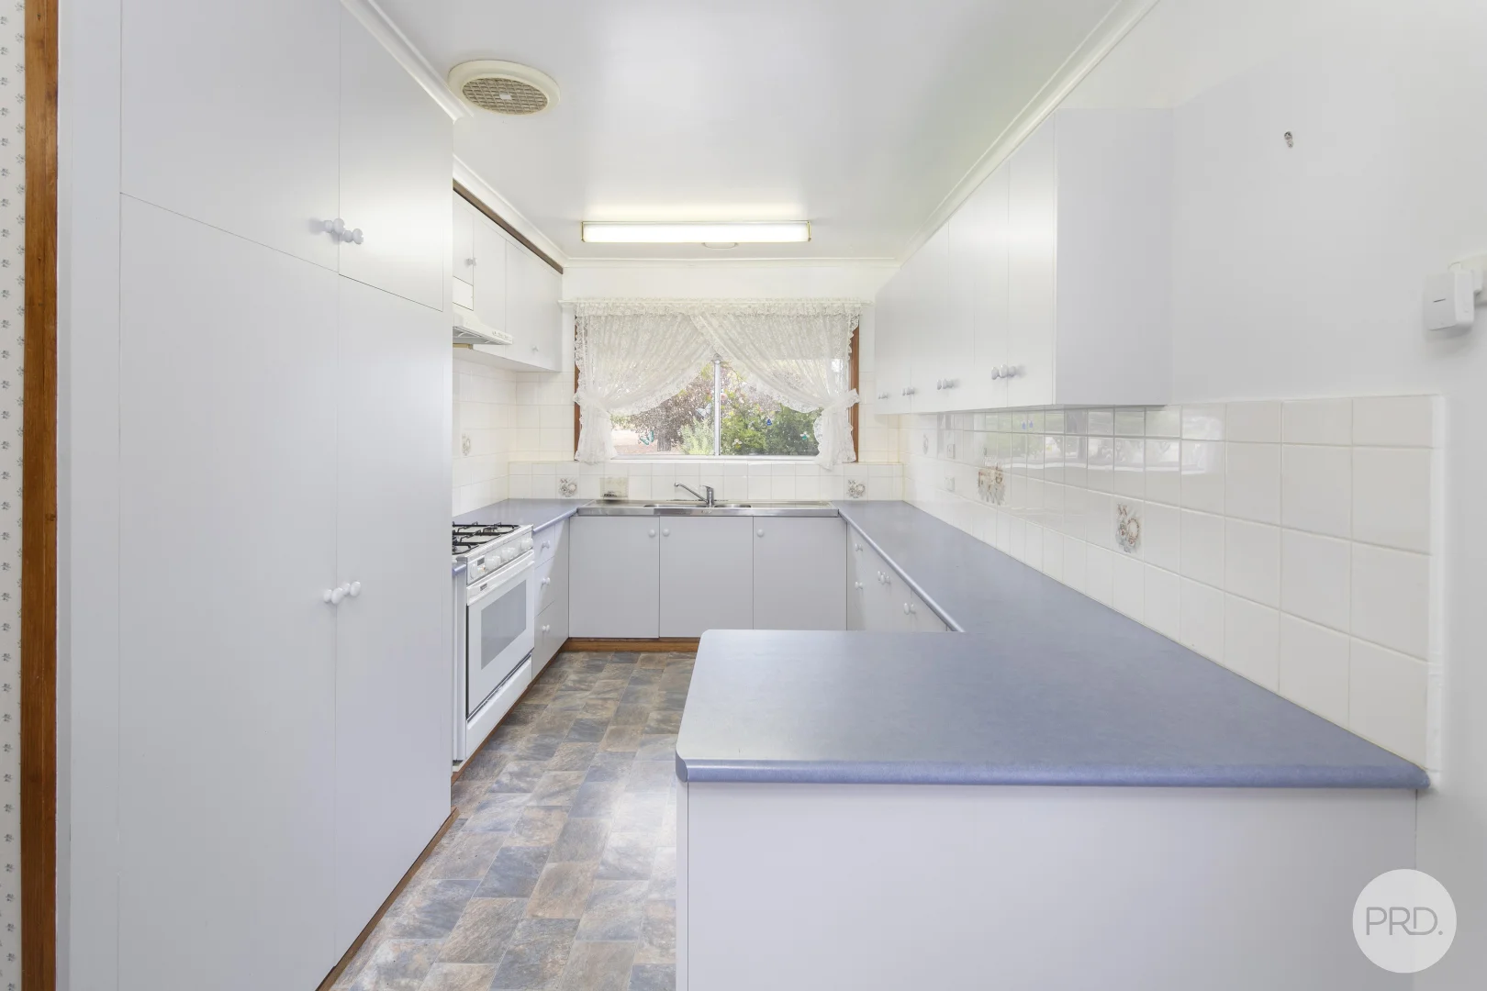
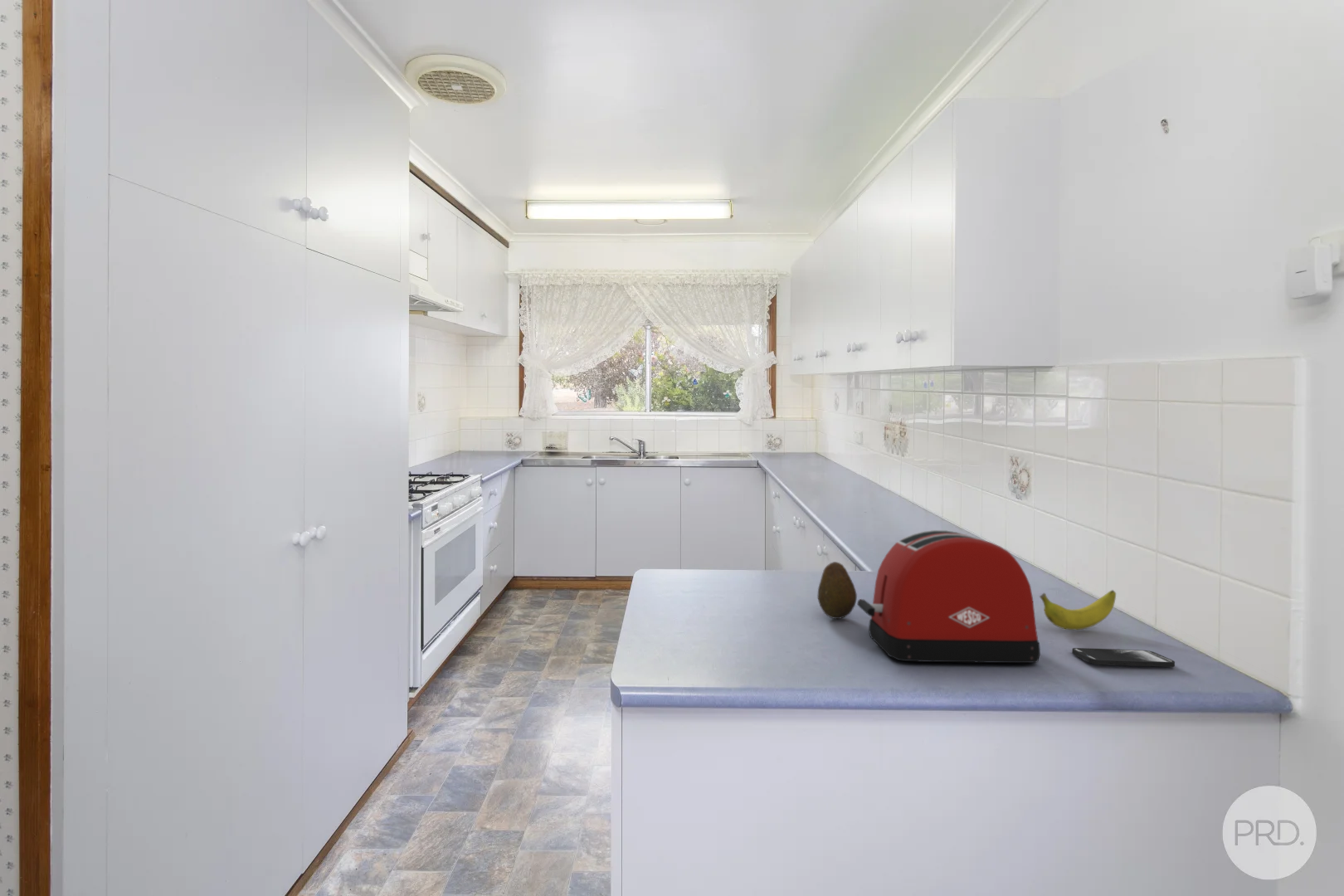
+ fruit [816,561,858,620]
+ smartphone [1071,647,1176,668]
+ banana [1039,589,1117,631]
+ toaster [856,529,1041,664]
